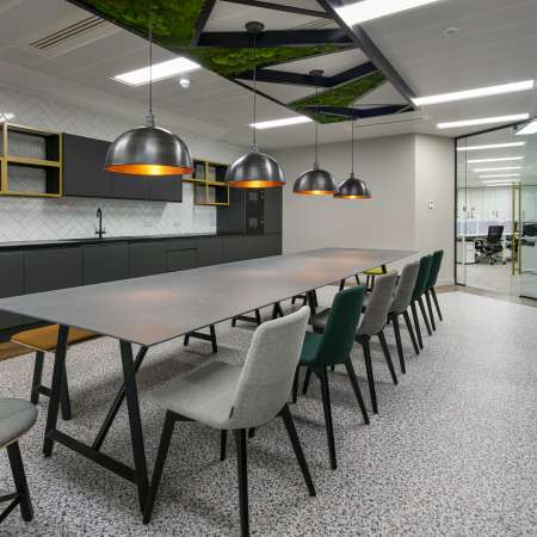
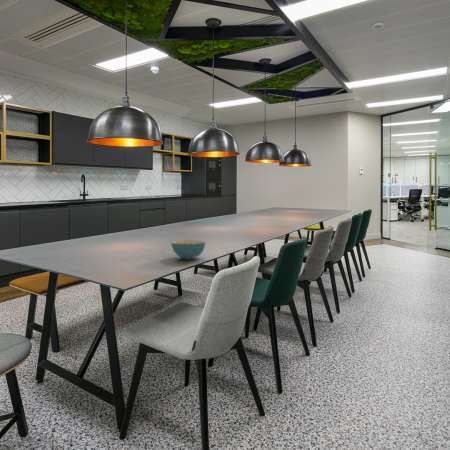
+ cereal bowl [170,239,206,260]
